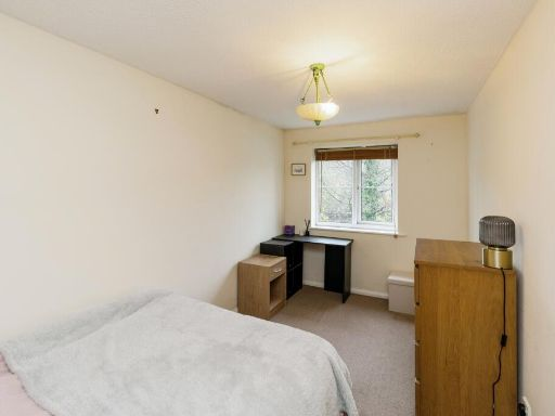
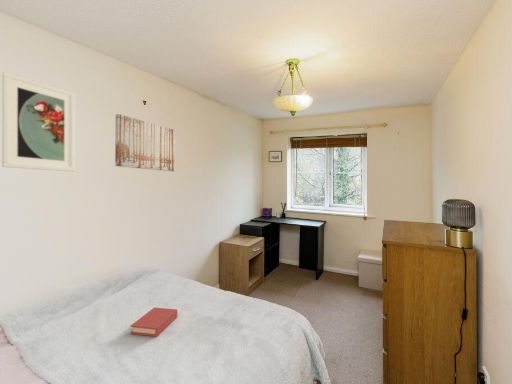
+ wall art [114,113,176,172]
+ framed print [1,71,76,172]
+ book [130,307,178,338]
